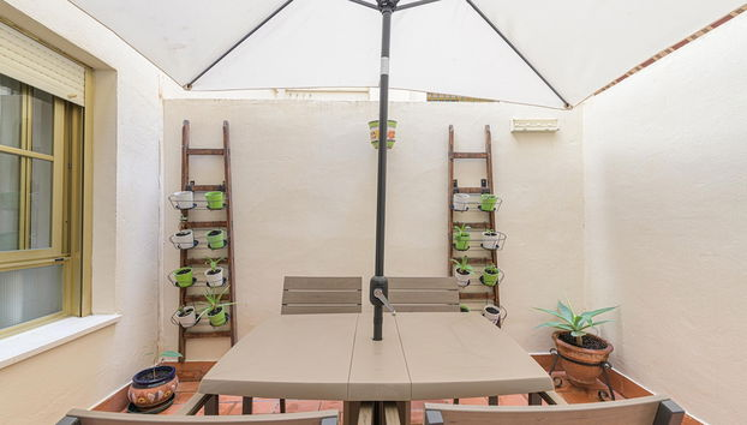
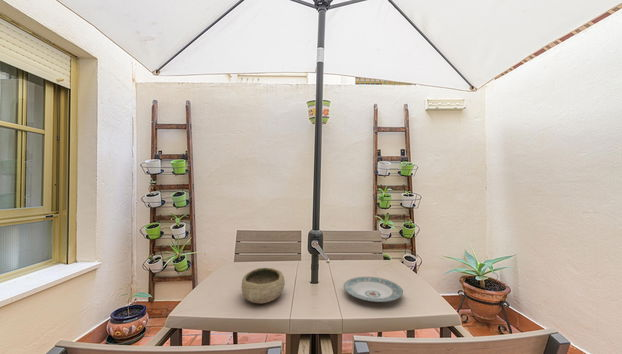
+ plate [343,276,404,303]
+ bowl [240,267,286,304]
